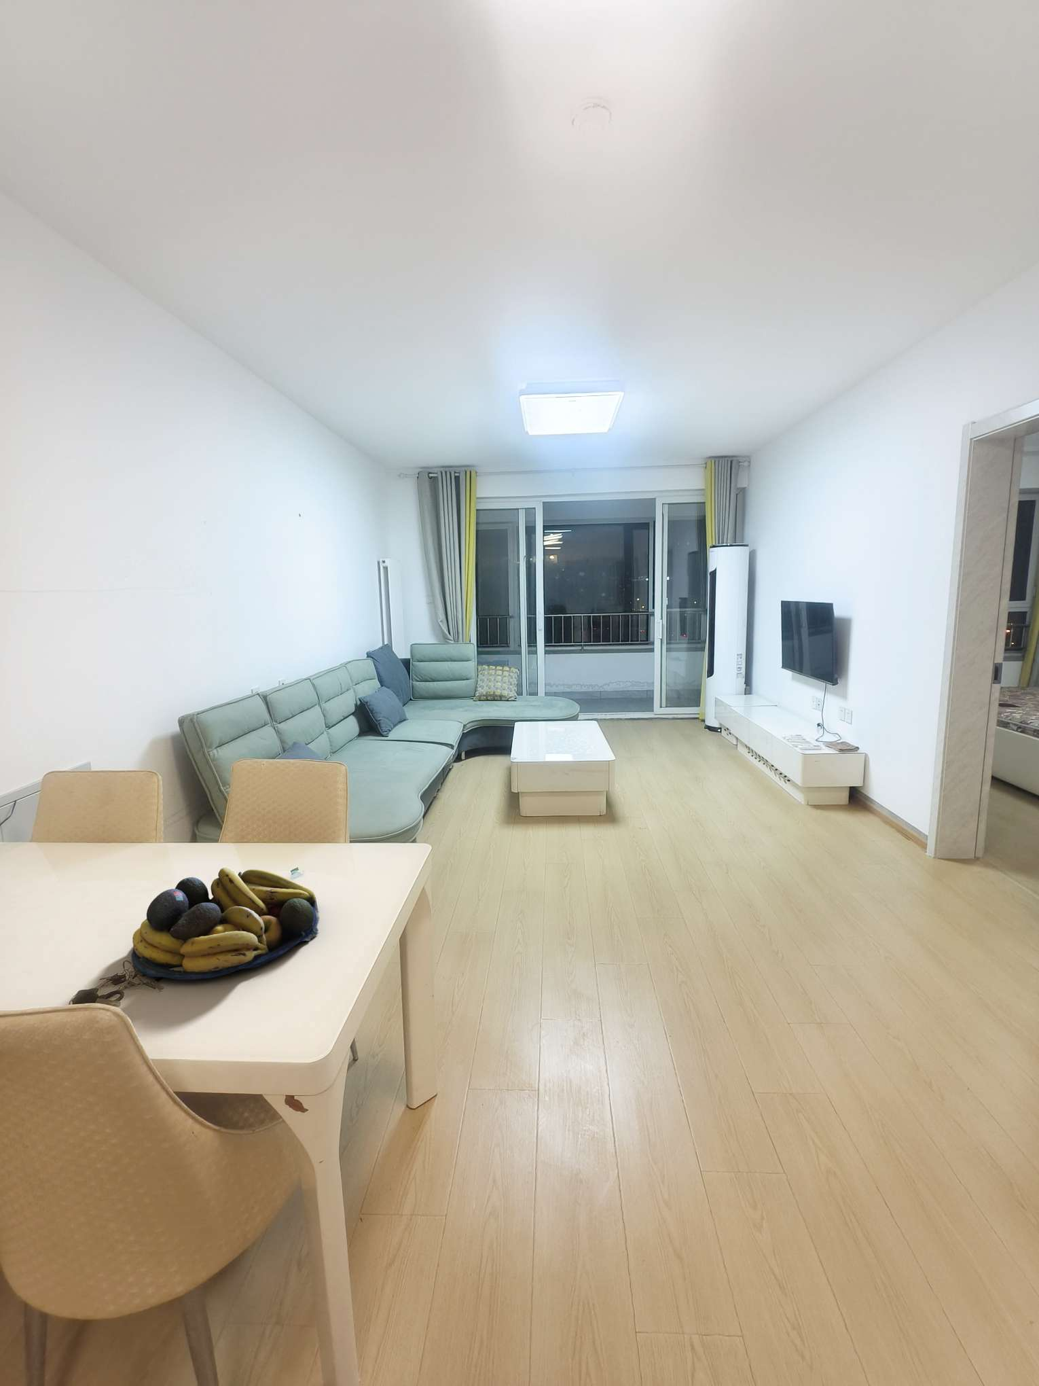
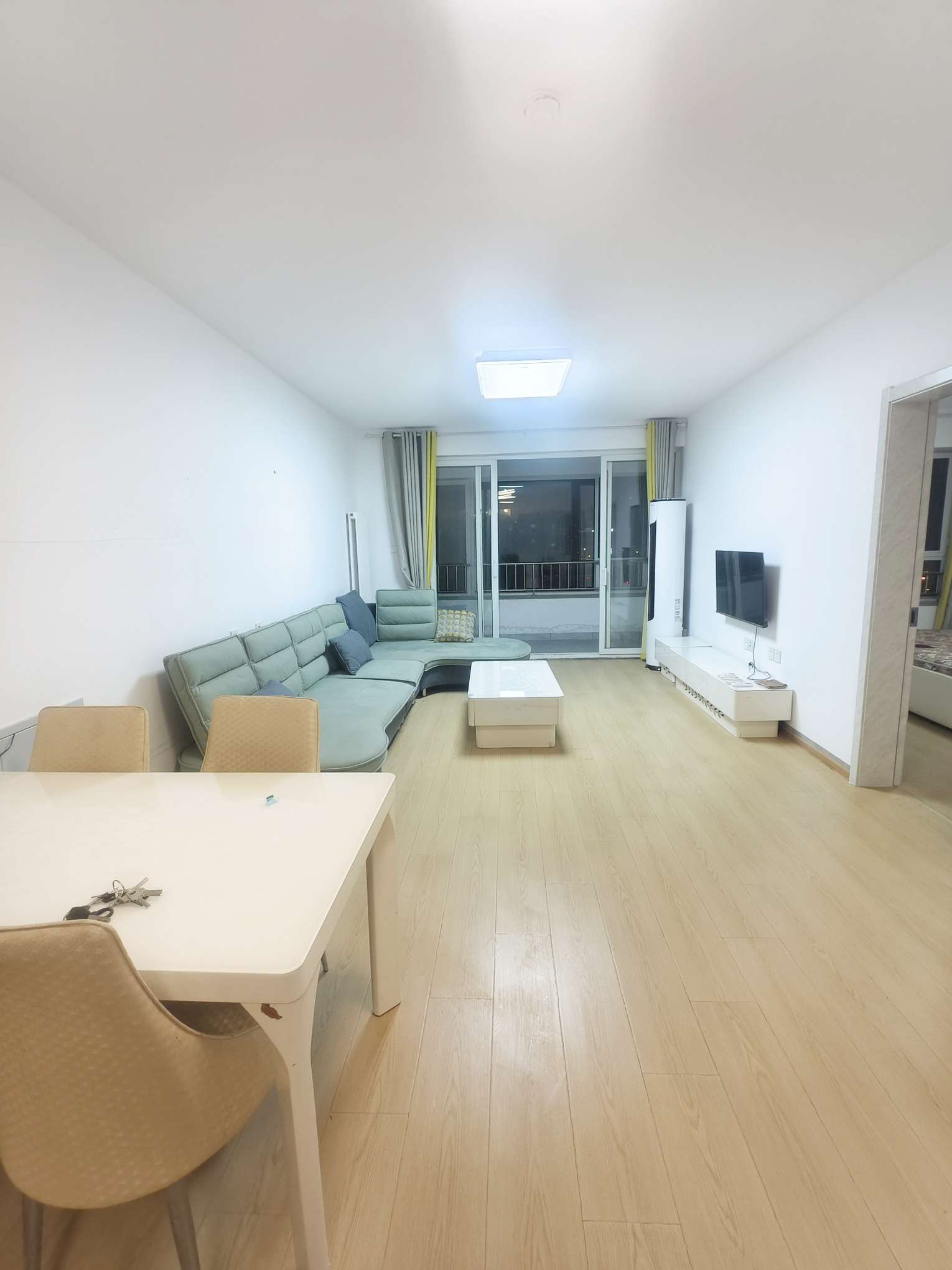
- fruit bowl [131,867,320,980]
